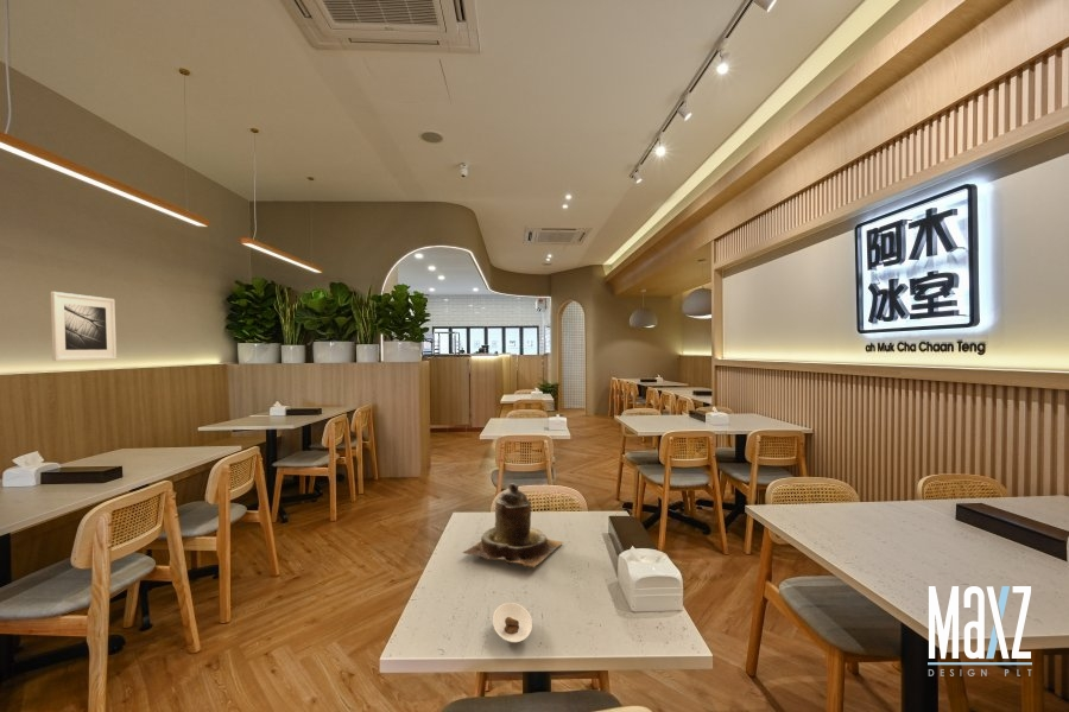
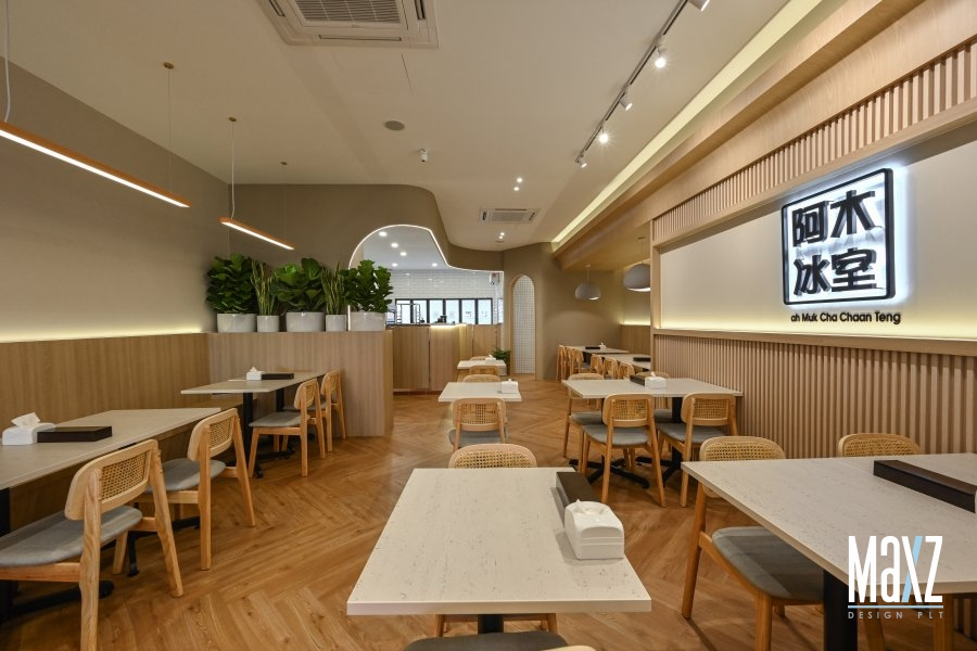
- teapot [462,482,564,568]
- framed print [50,291,118,362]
- saucer [492,602,533,644]
